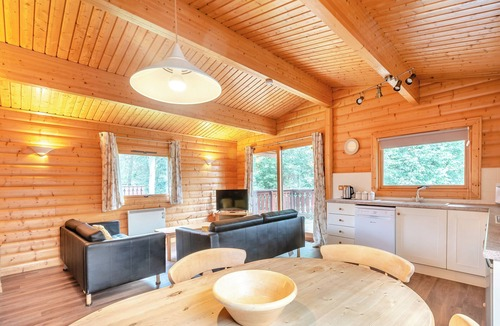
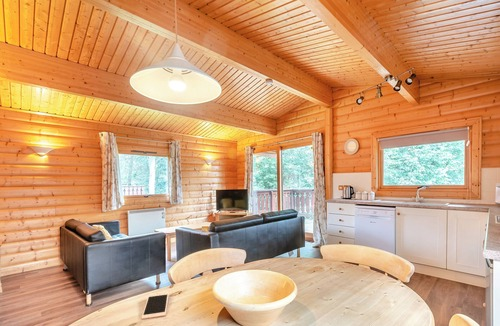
+ cell phone [140,291,170,320]
